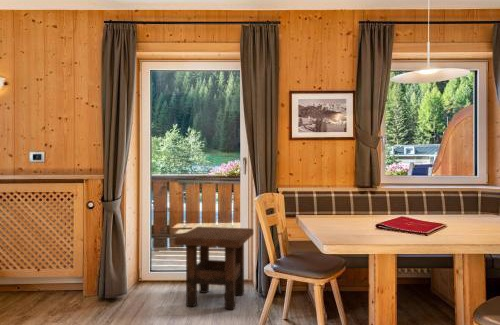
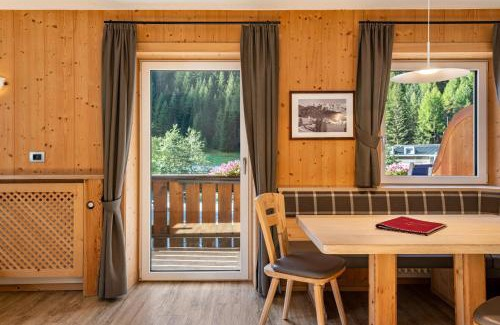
- side table [173,226,254,311]
